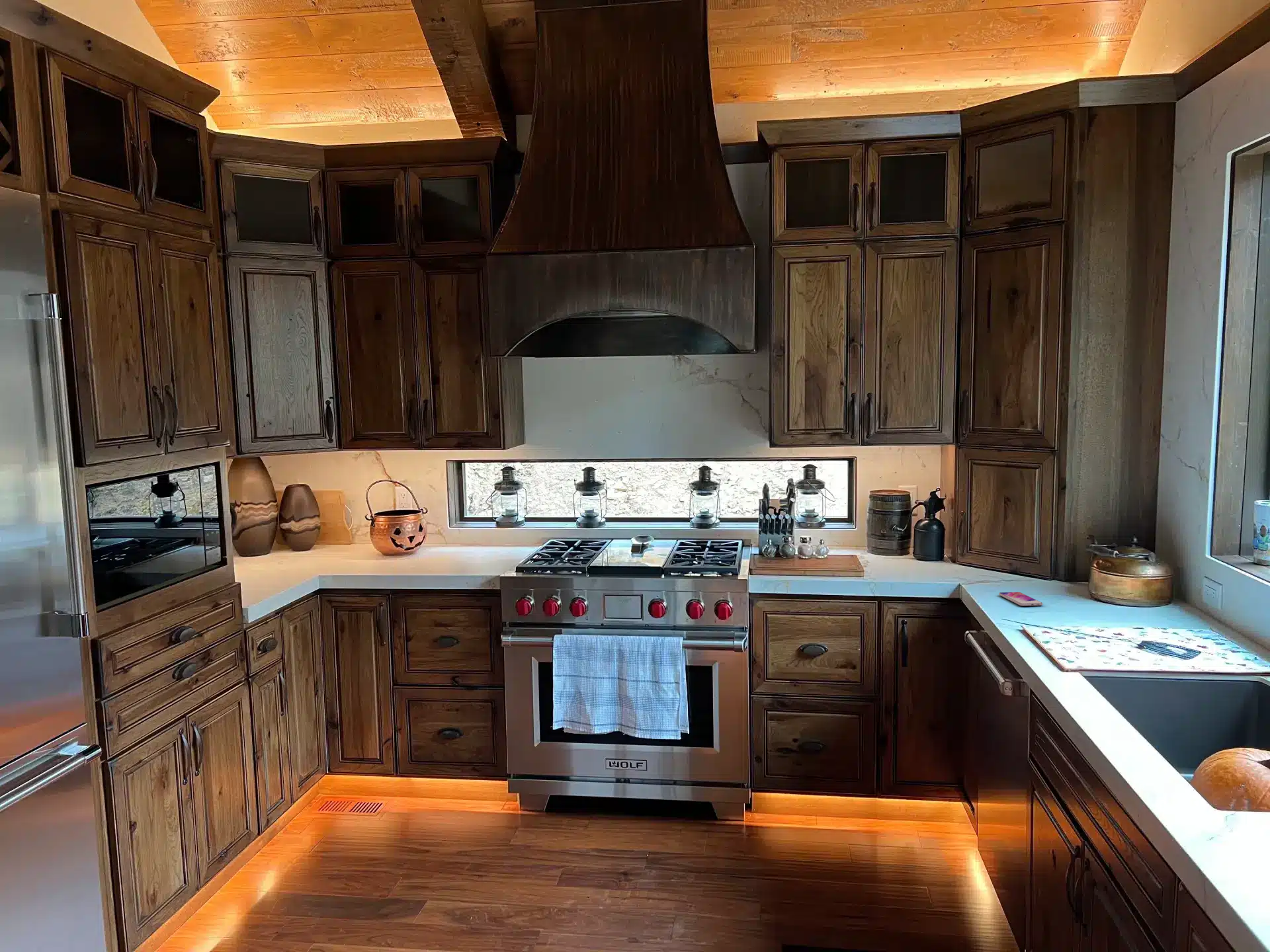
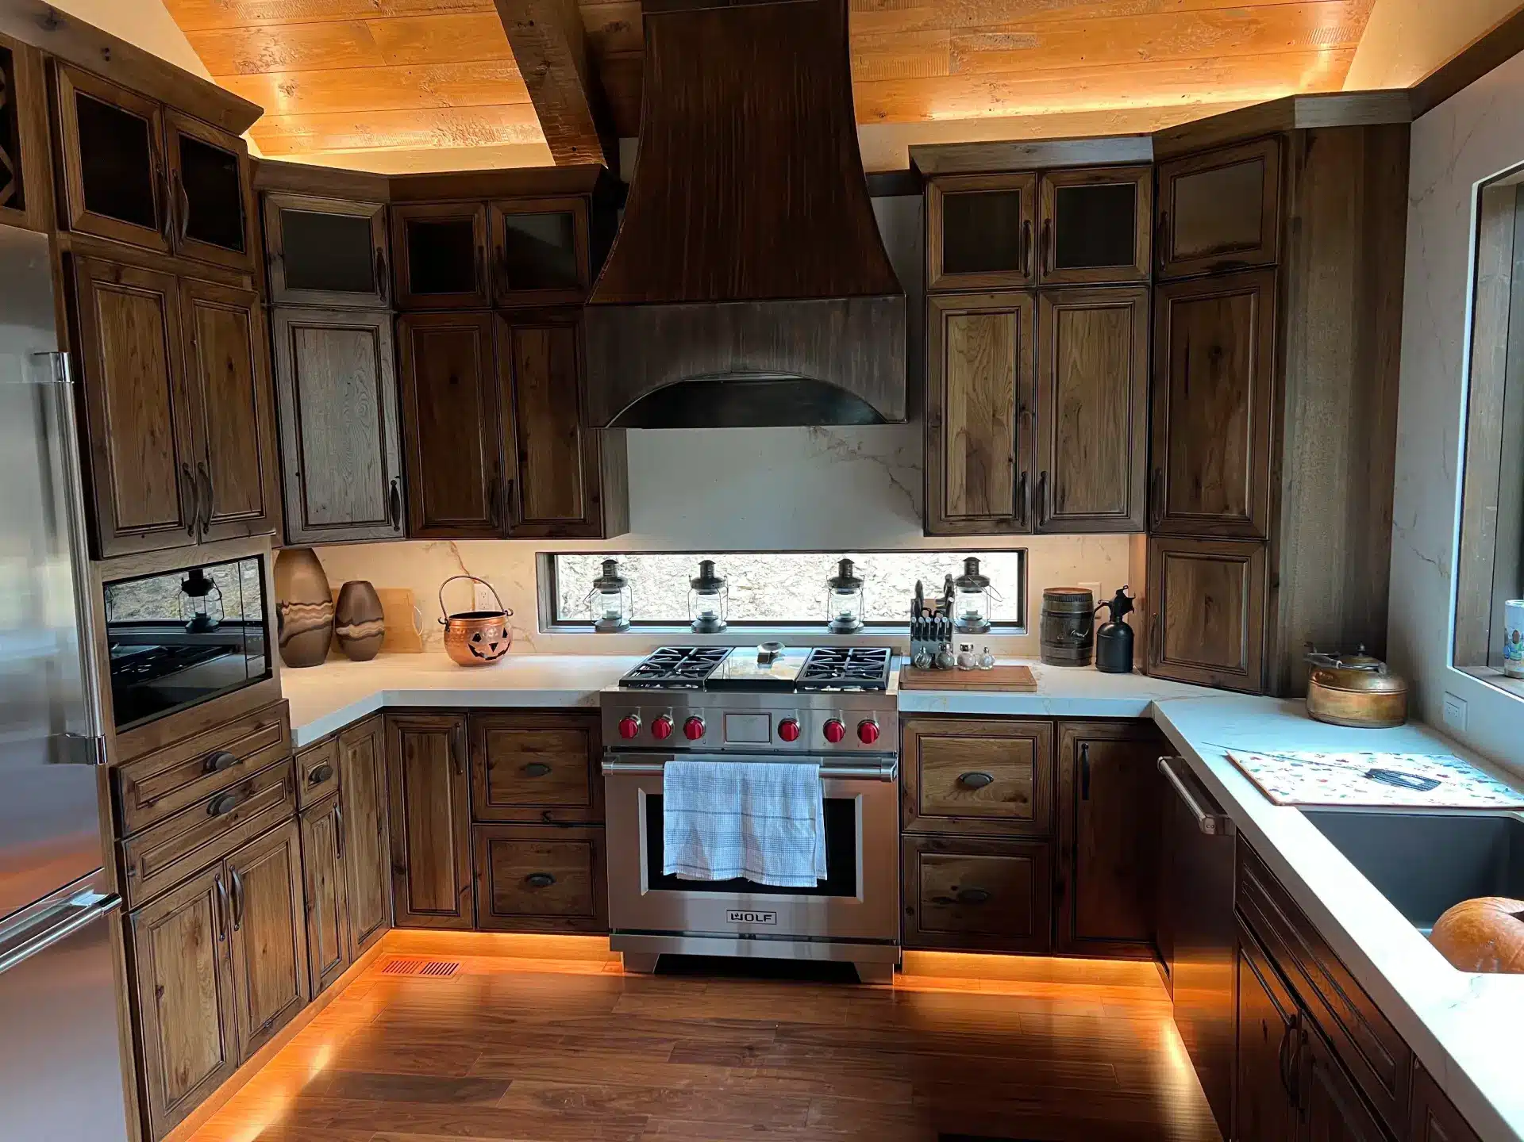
- smartphone [998,592,1043,606]
